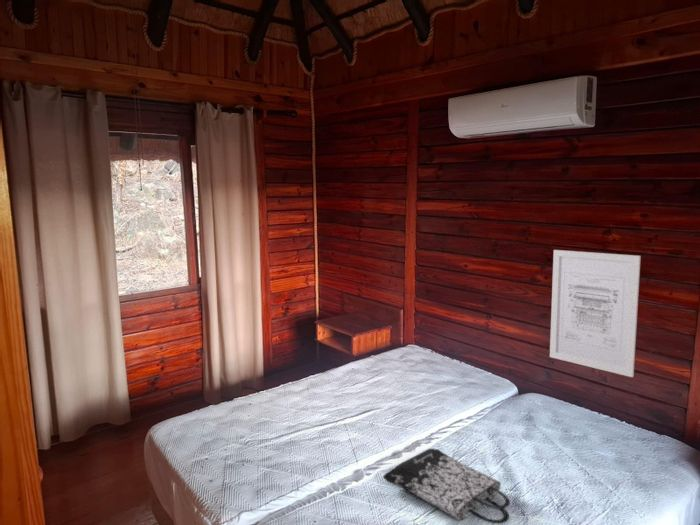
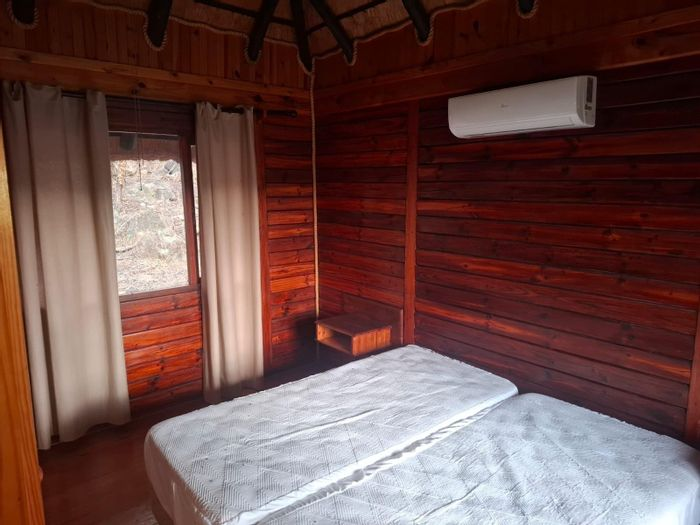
- wall art [549,249,642,378]
- tote bag [382,447,511,524]
